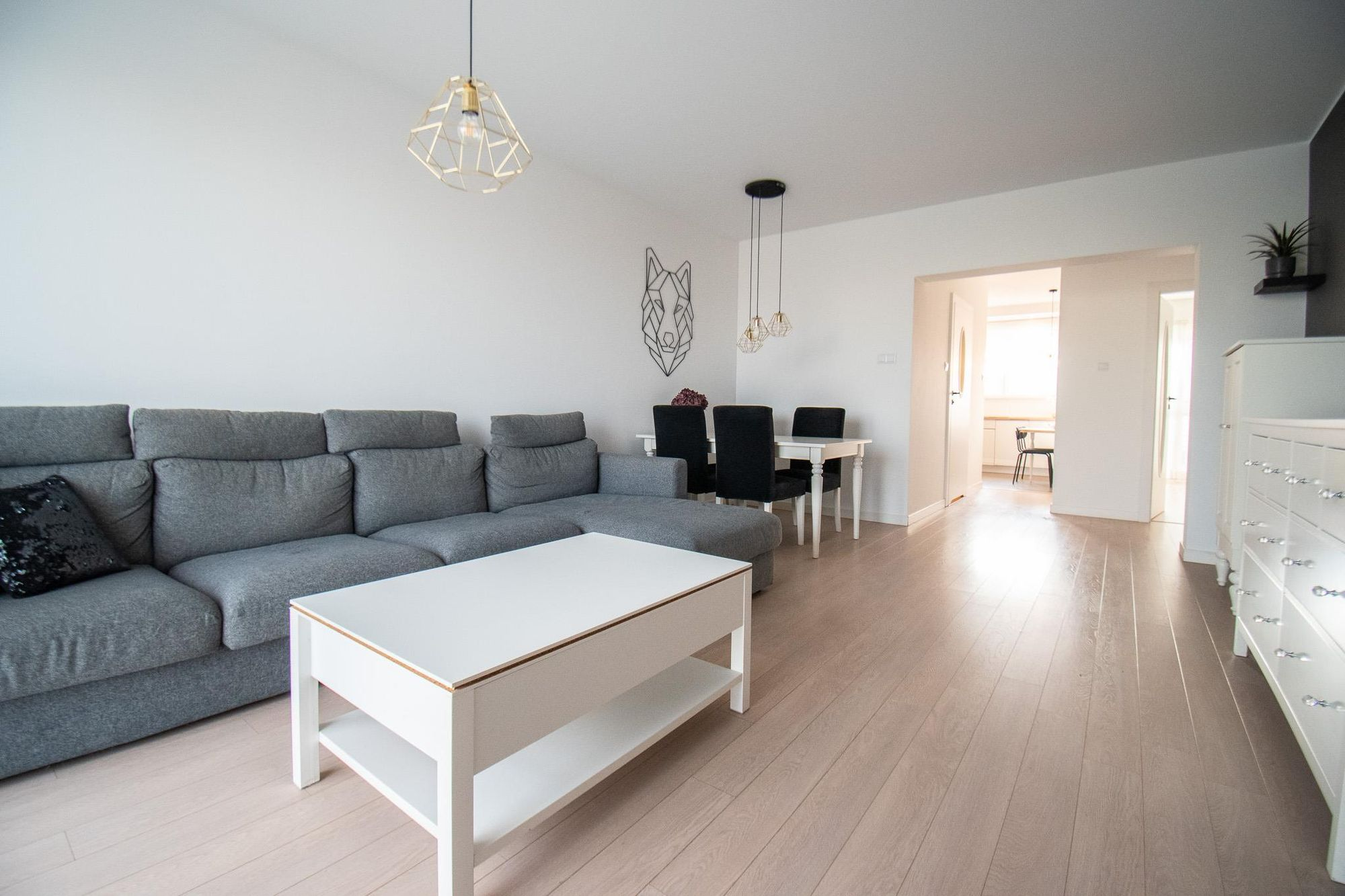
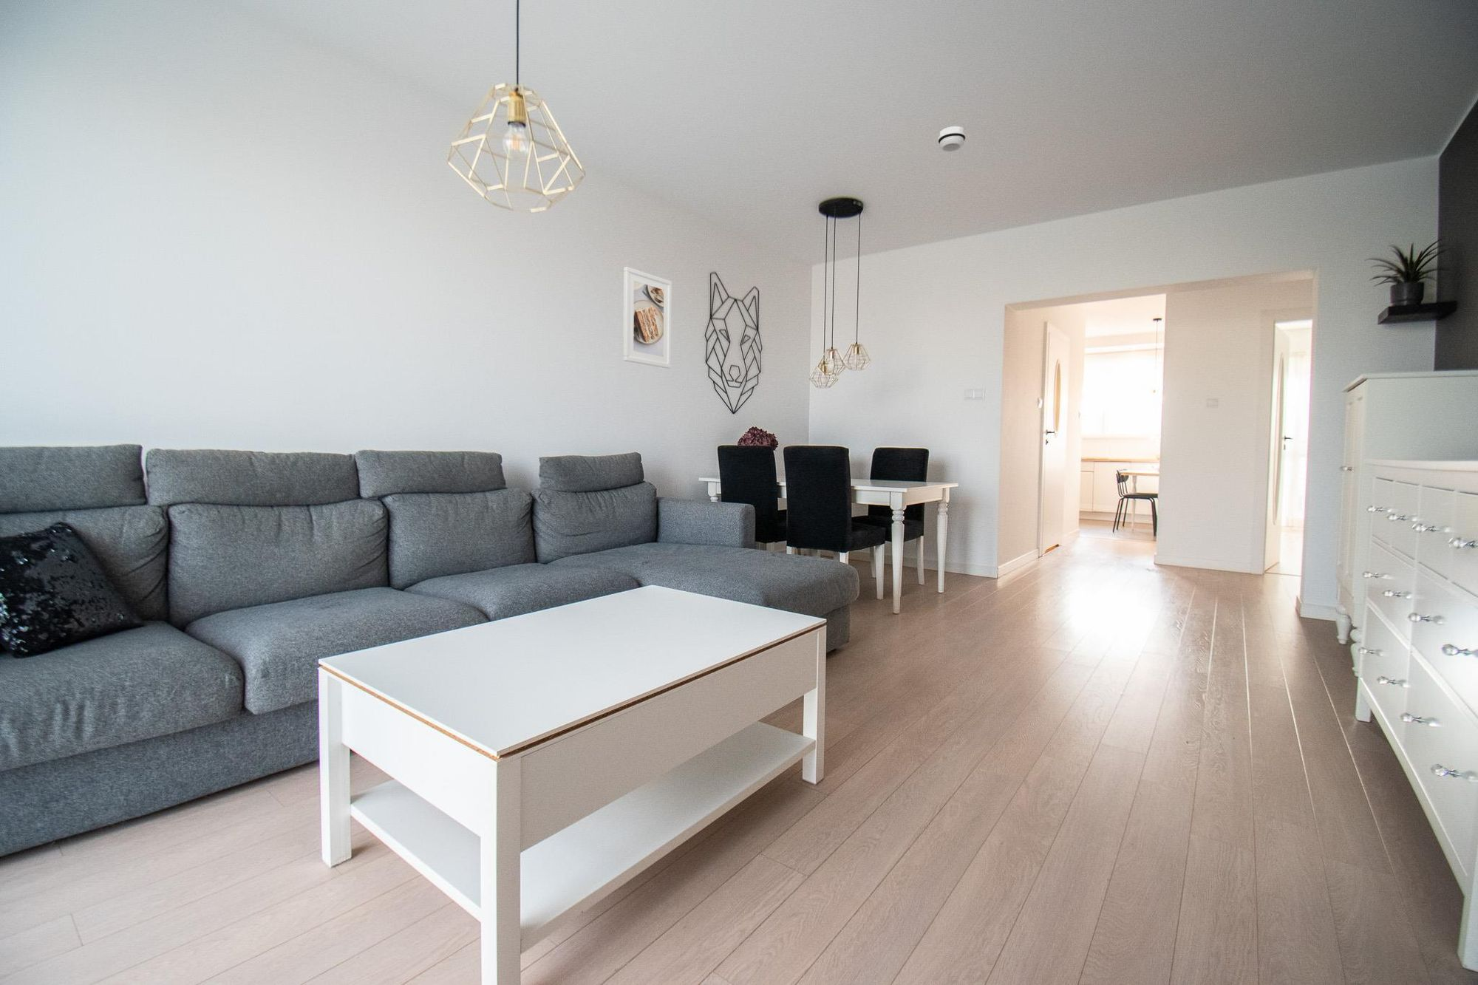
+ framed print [622,266,673,369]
+ smoke detector [937,125,967,152]
